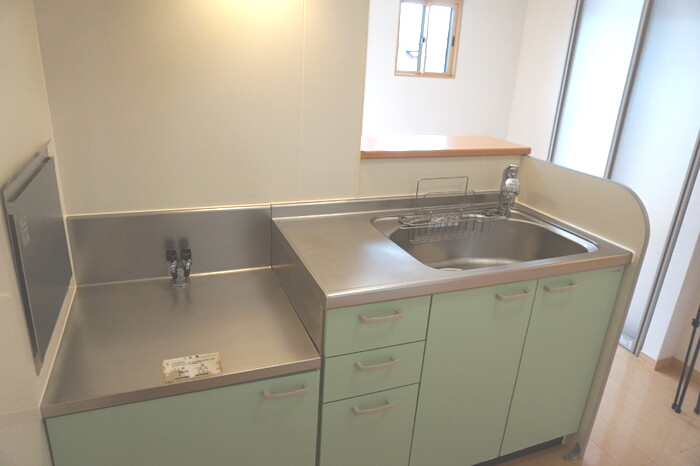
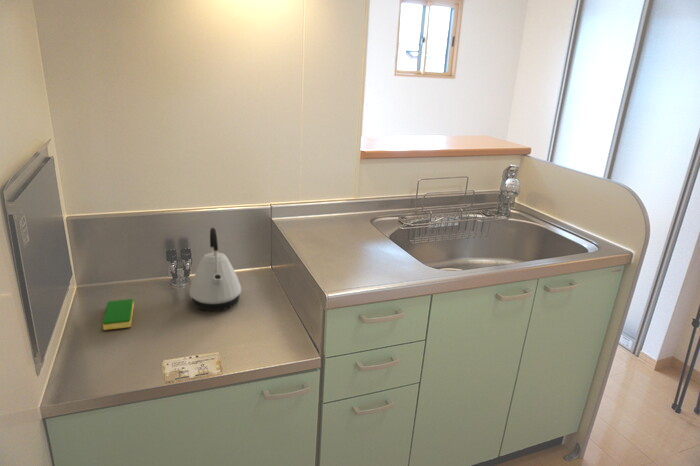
+ dish sponge [102,298,135,331]
+ kettle [189,227,242,312]
